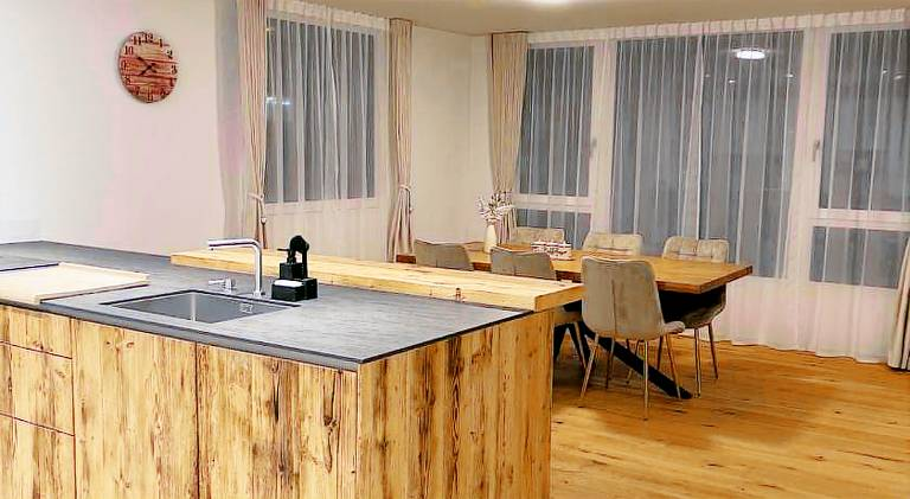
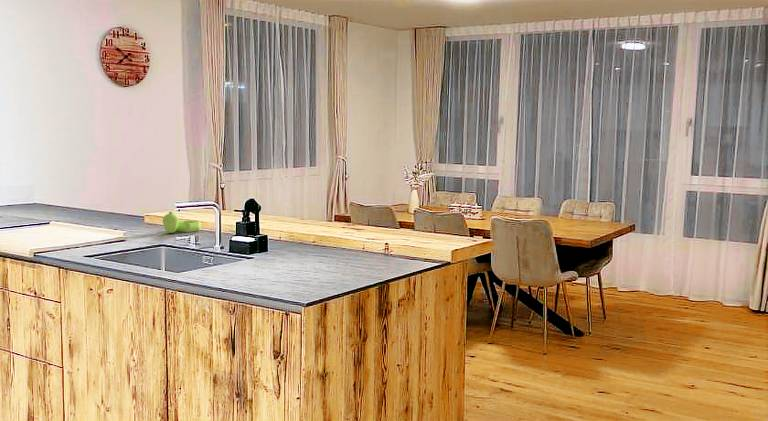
+ sugar bowl [162,211,202,234]
